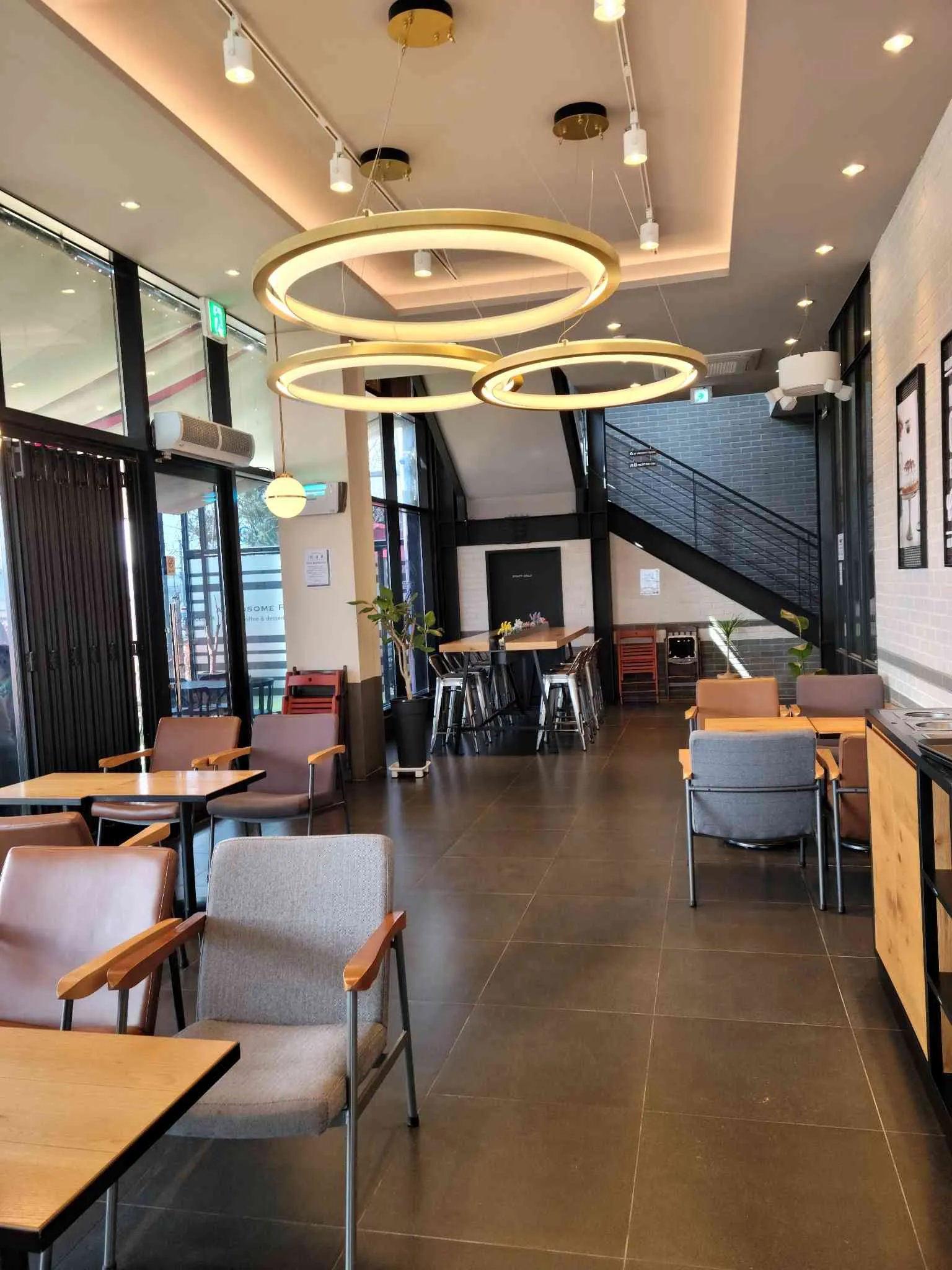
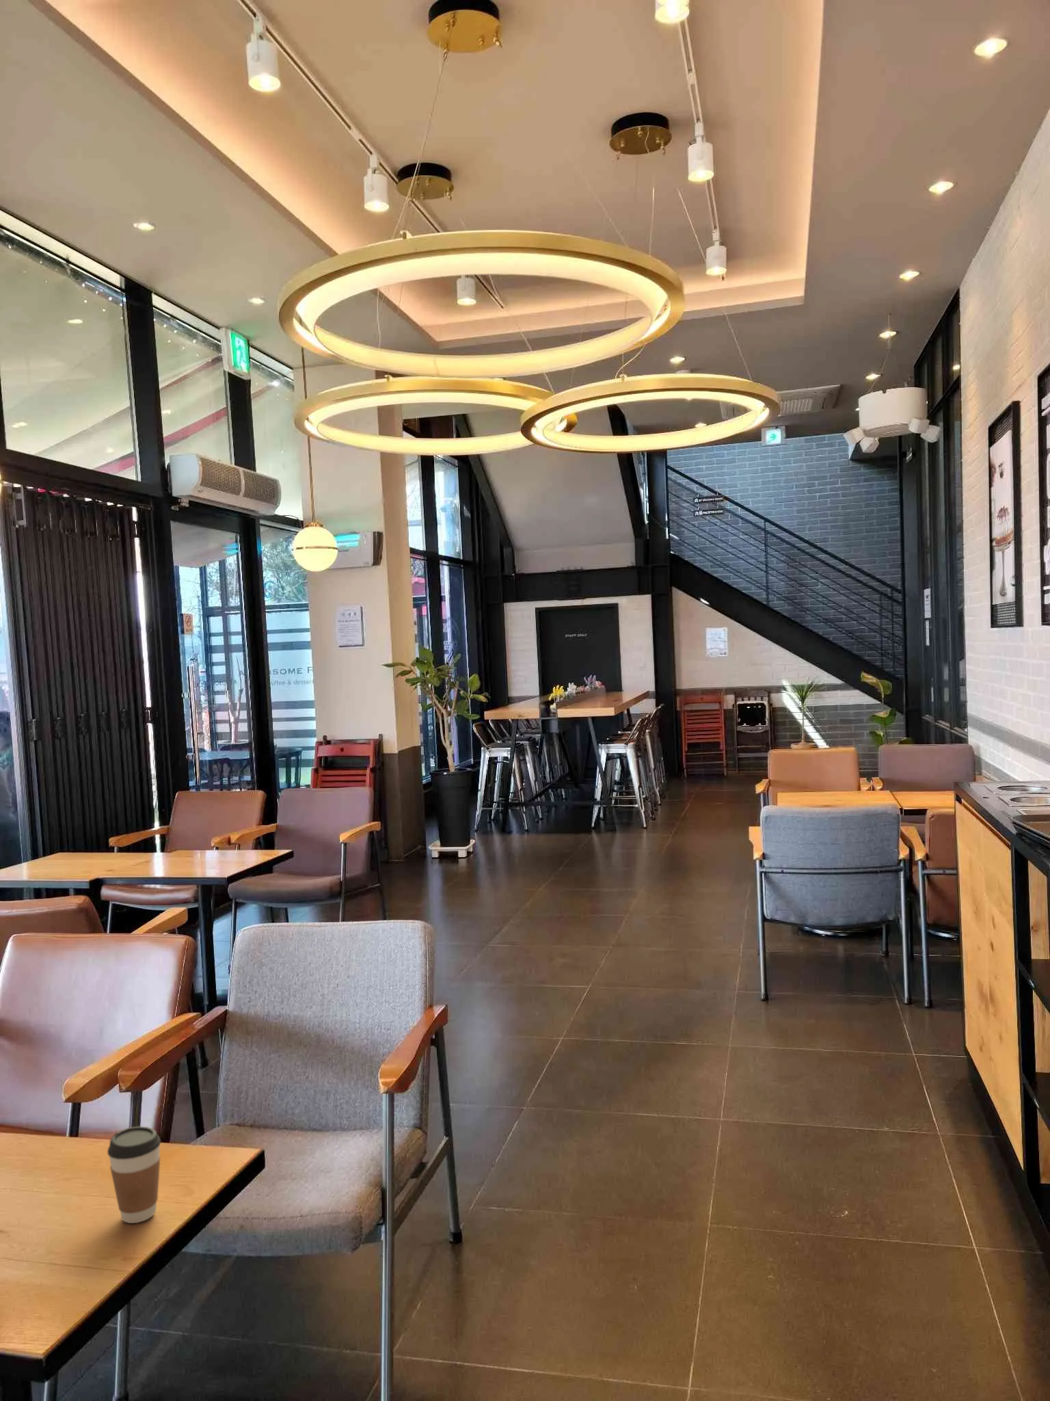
+ coffee cup [107,1126,161,1223]
